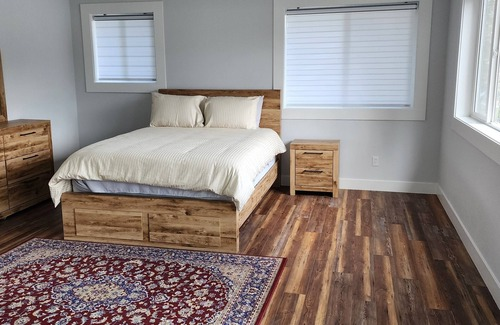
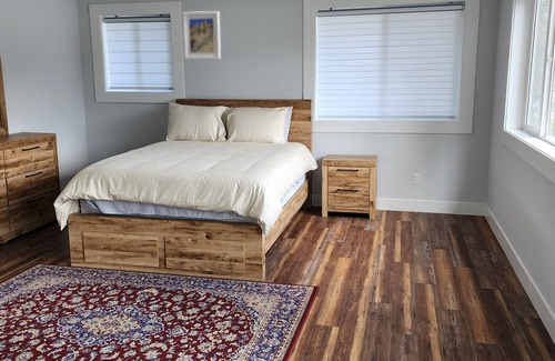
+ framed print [182,10,222,61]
